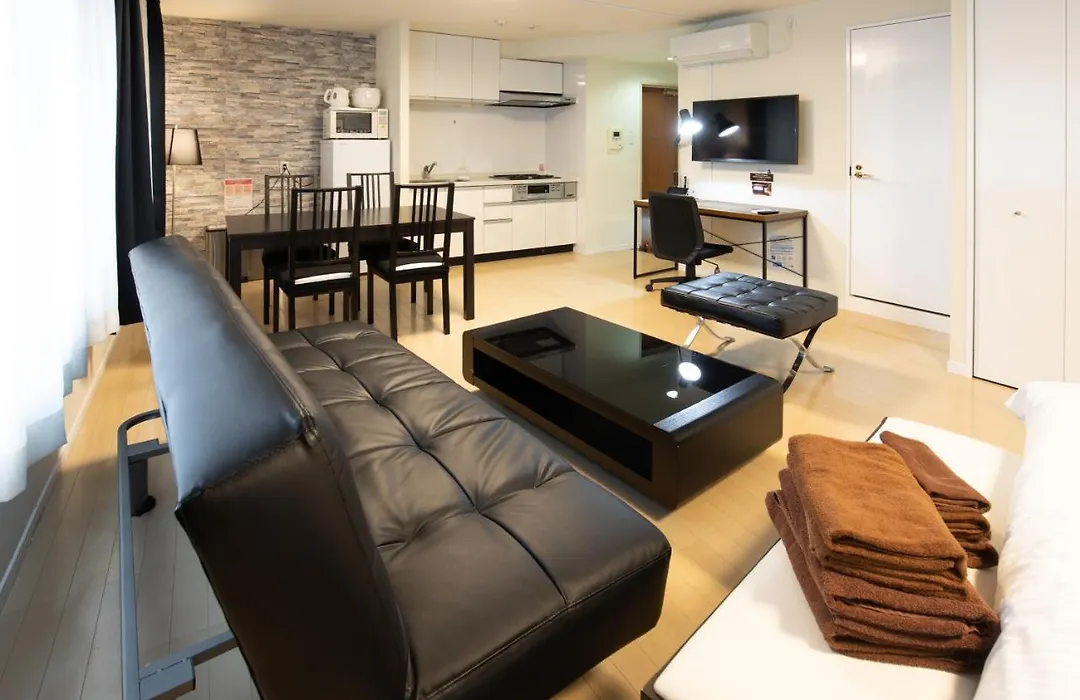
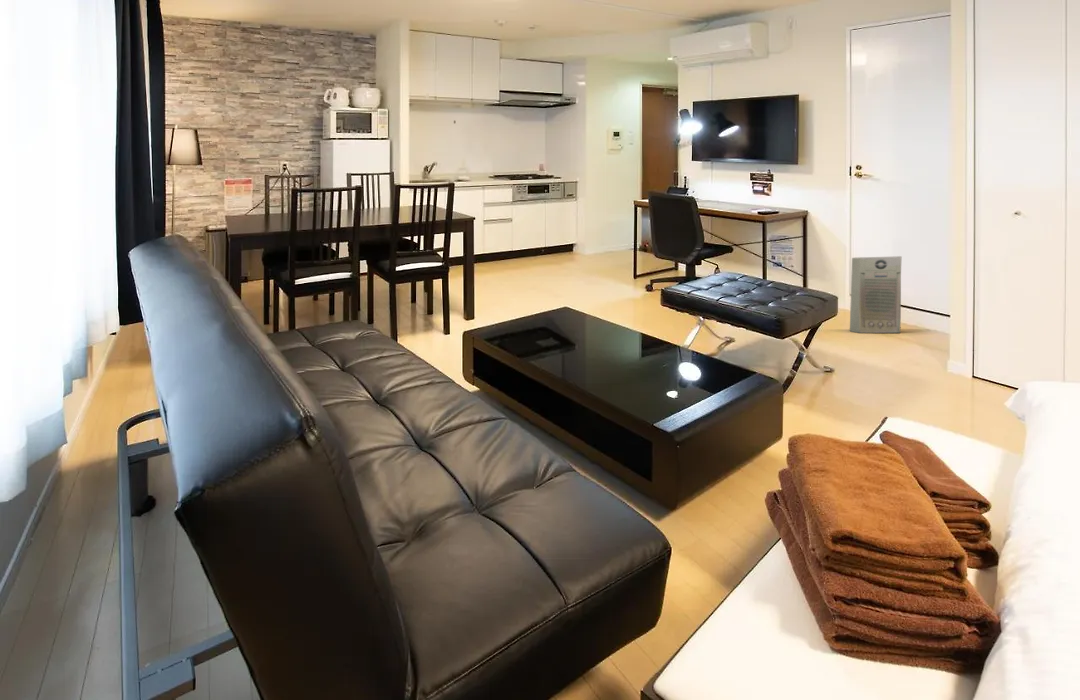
+ fan [849,255,902,334]
